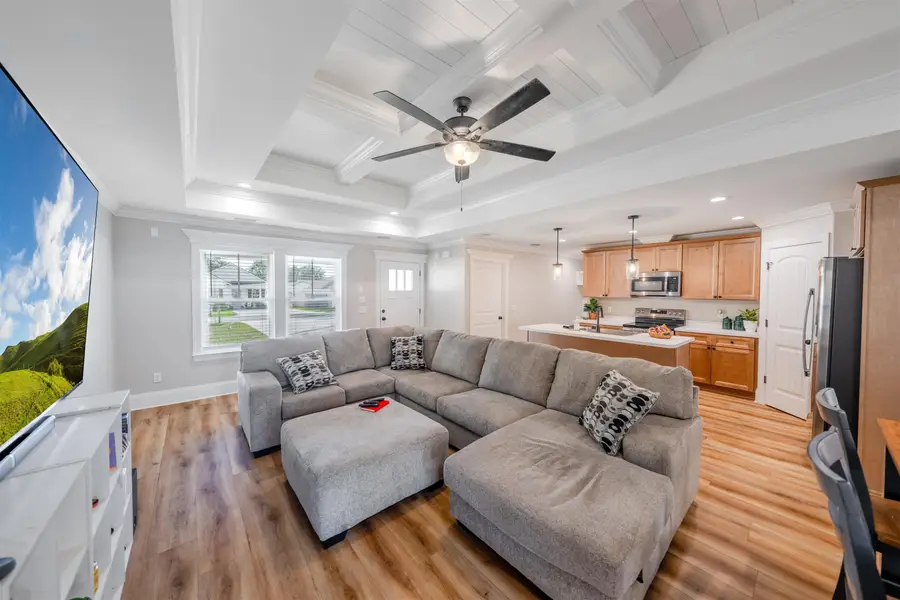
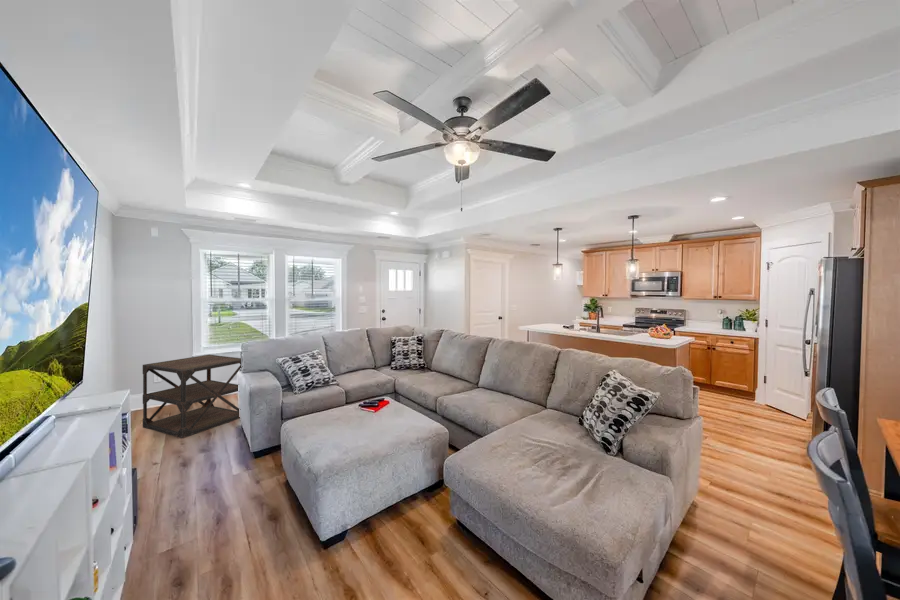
+ side table [142,354,242,440]
